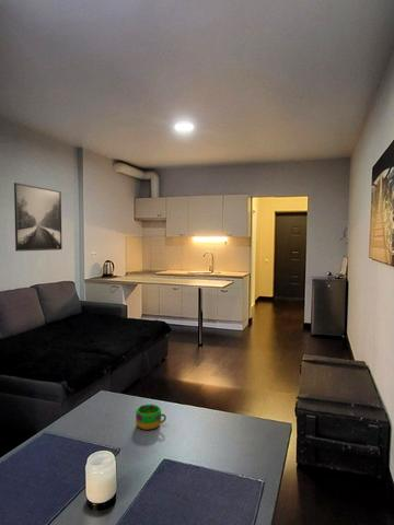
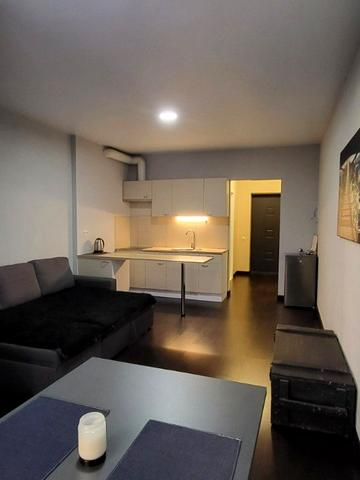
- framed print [13,182,62,253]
- mug [135,404,167,431]
